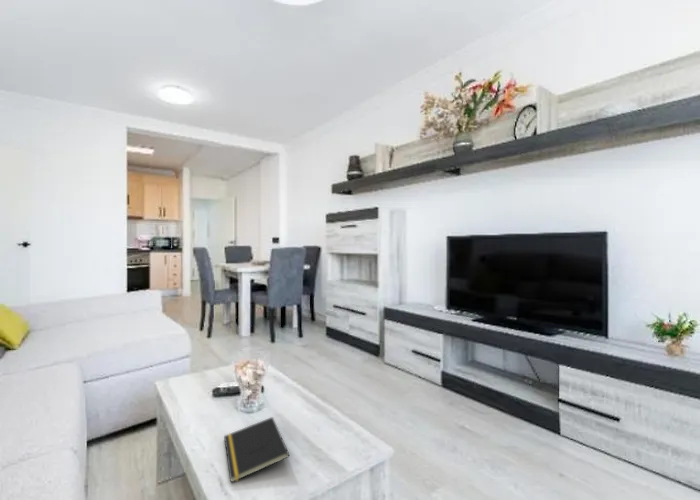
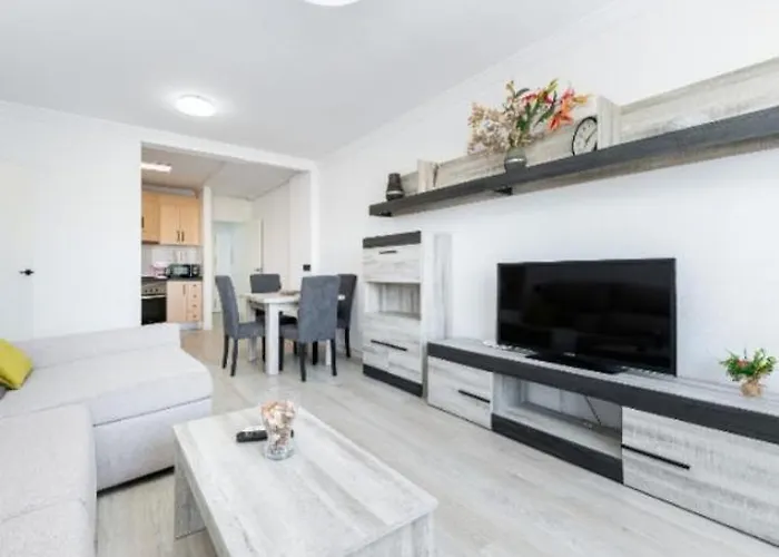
- notepad [223,416,290,484]
